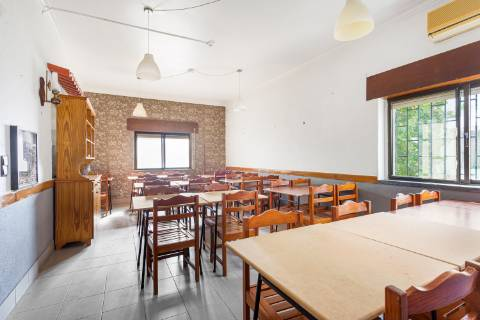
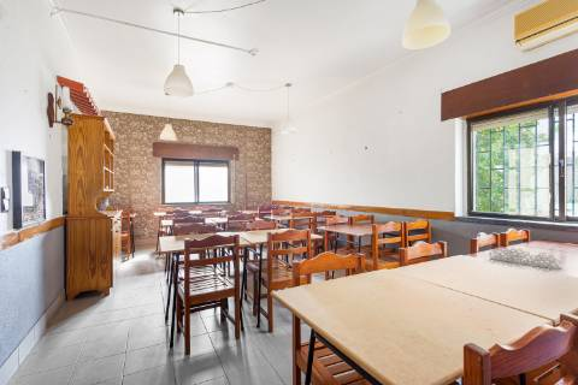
+ napkin holder [488,245,564,271]
